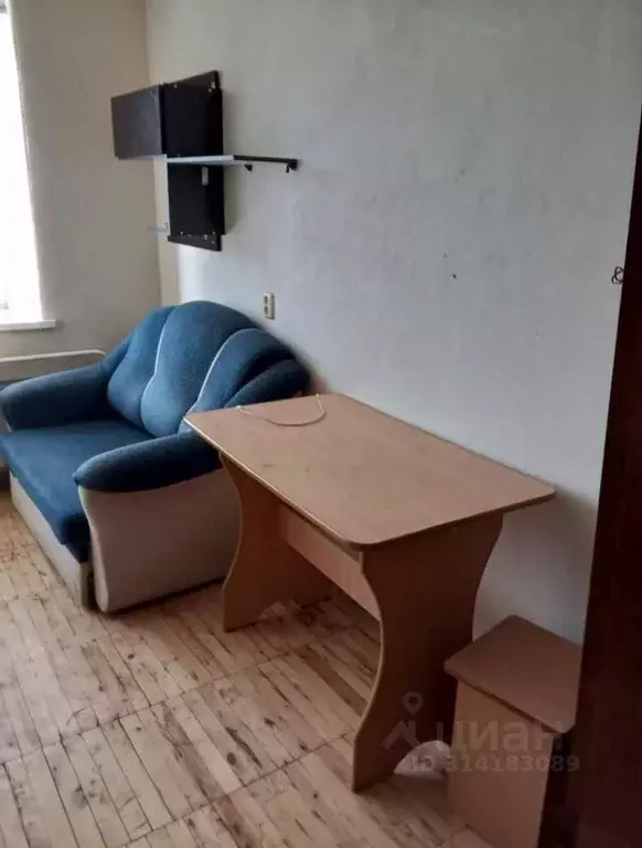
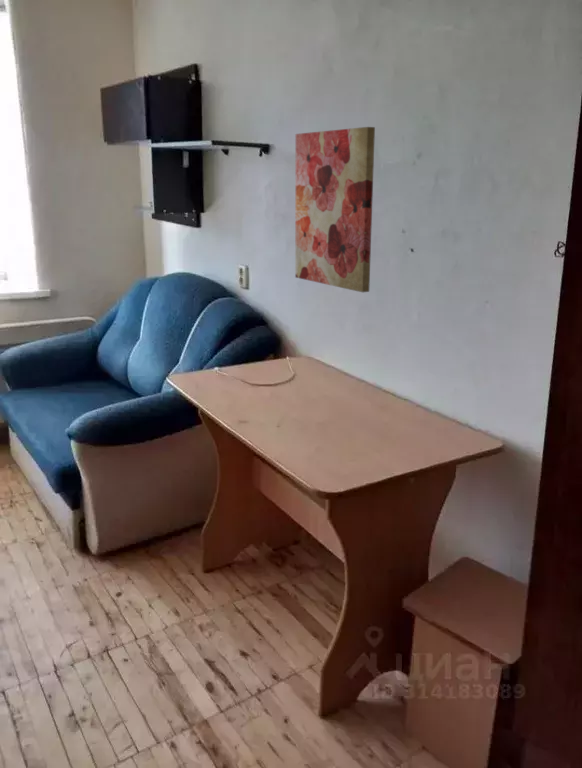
+ wall art [294,126,376,293]
